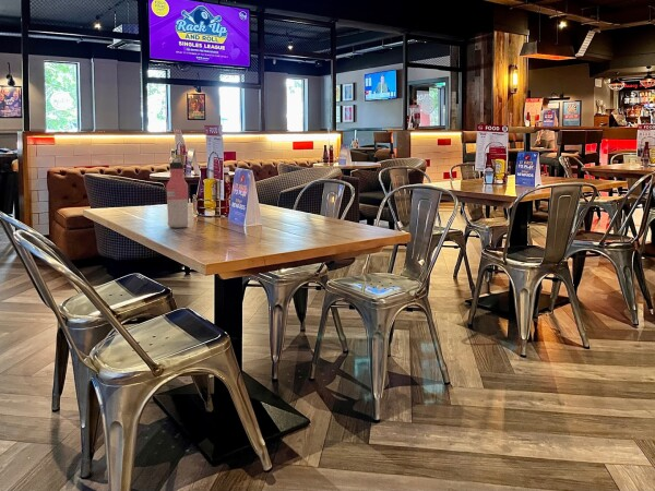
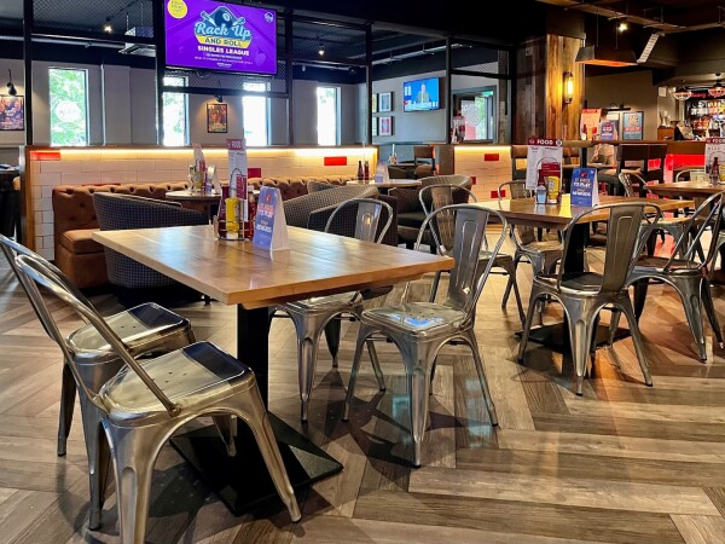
- water bottle [165,161,190,229]
